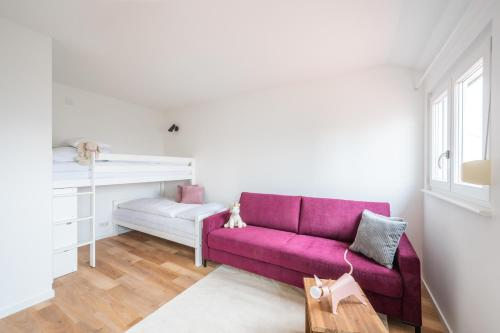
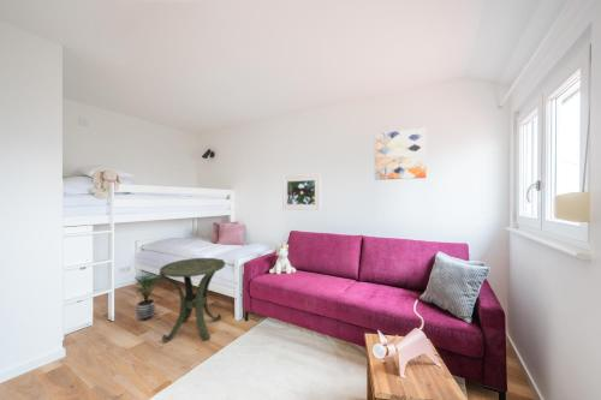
+ potted plant [127,271,166,322]
+ side table [159,257,226,344]
+ wall art [374,126,428,181]
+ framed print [281,173,322,211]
